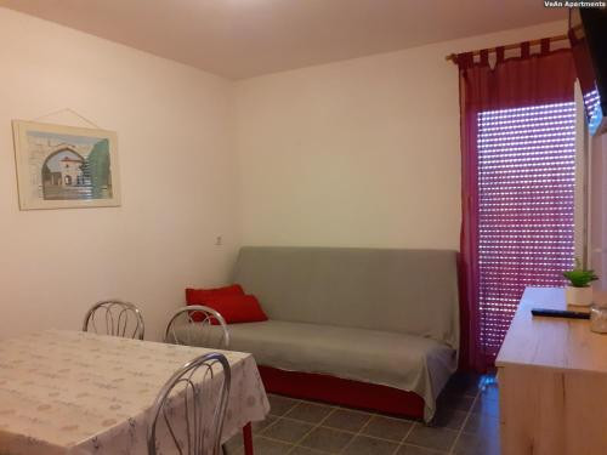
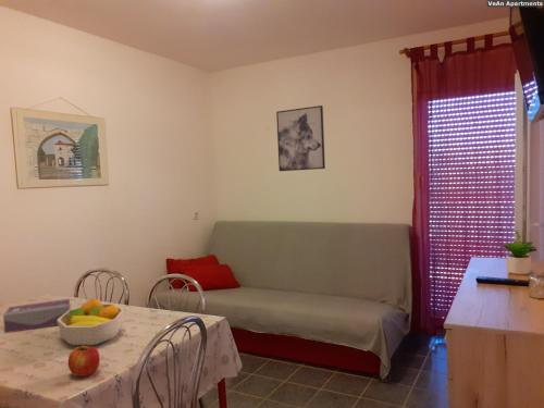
+ wall art [275,104,326,172]
+ apple [67,346,101,378]
+ tissue box [2,298,72,334]
+ fruit bowl [58,297,125,347]
